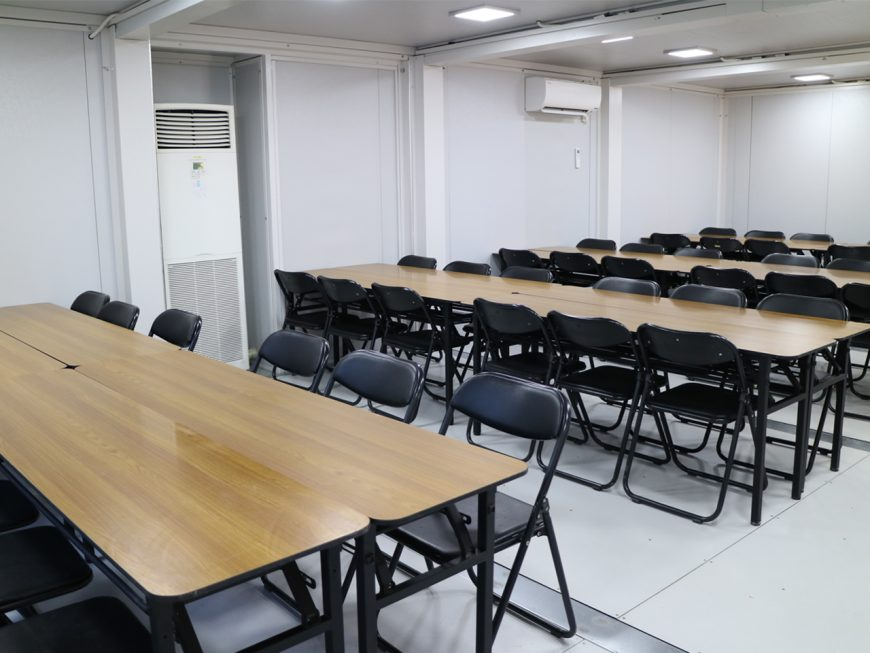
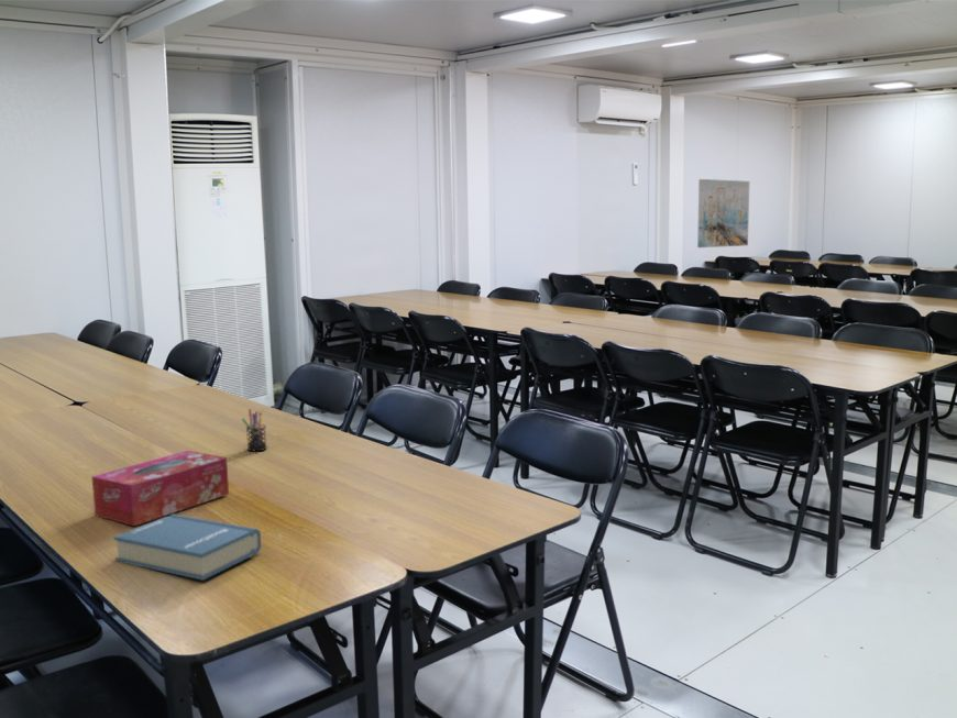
+ tissue box [90,450,230,527]
+ hardback book [113,513,263,582]
+ pen holder [241,408,268,452]
+ wall art [696,178,750,248]
